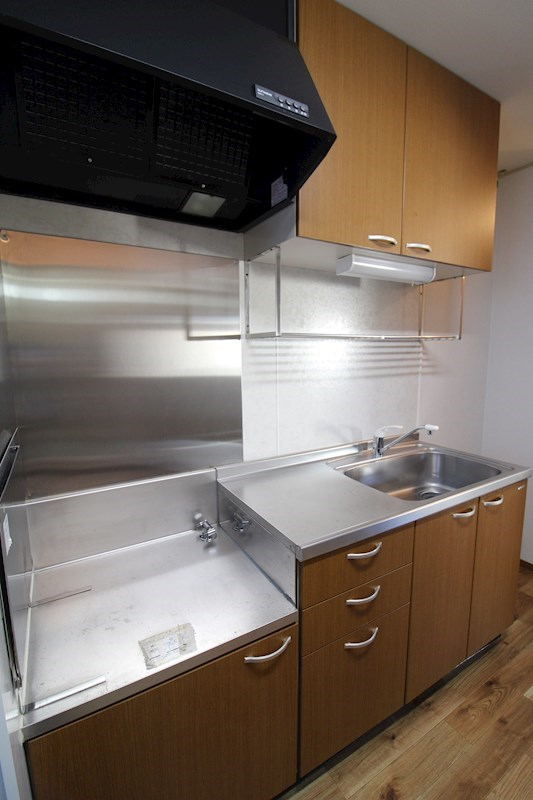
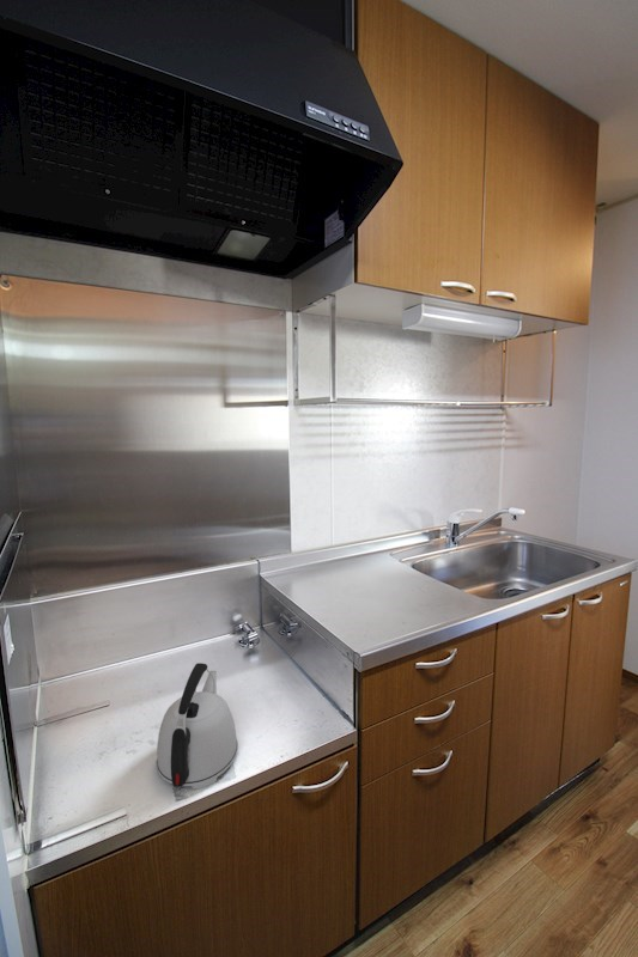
+ kettle [156,662,239,791]
